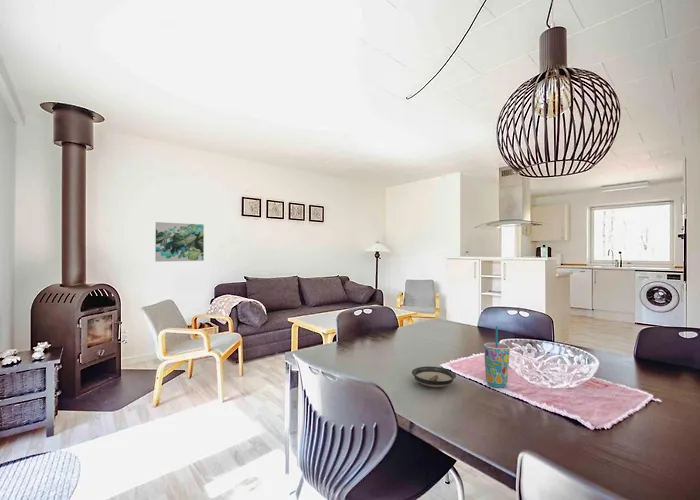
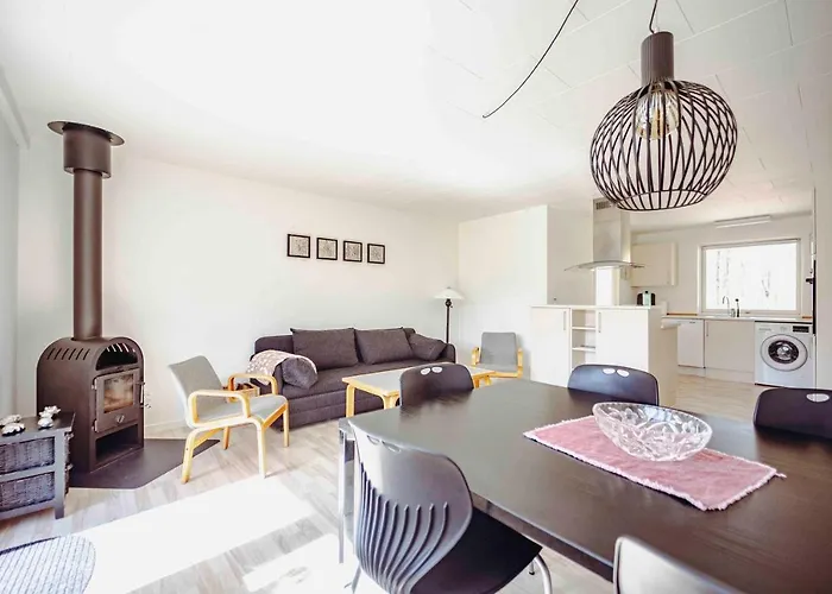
- wall art [154,221,205,263]
- cup [483,325,511,389]
- saucer [411,365,457,388]
